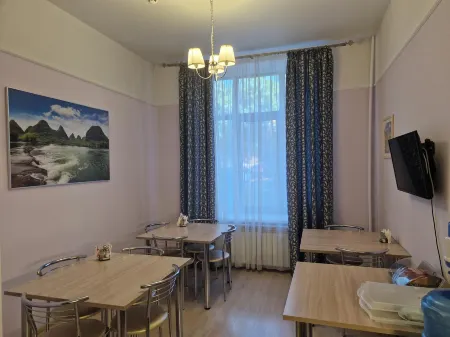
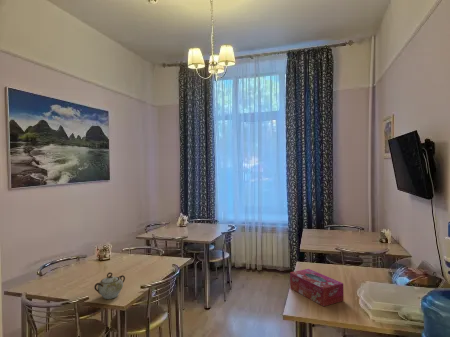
+ tissue box [289,268,345,307]
+ sugar bowl [94,272,126,300]
